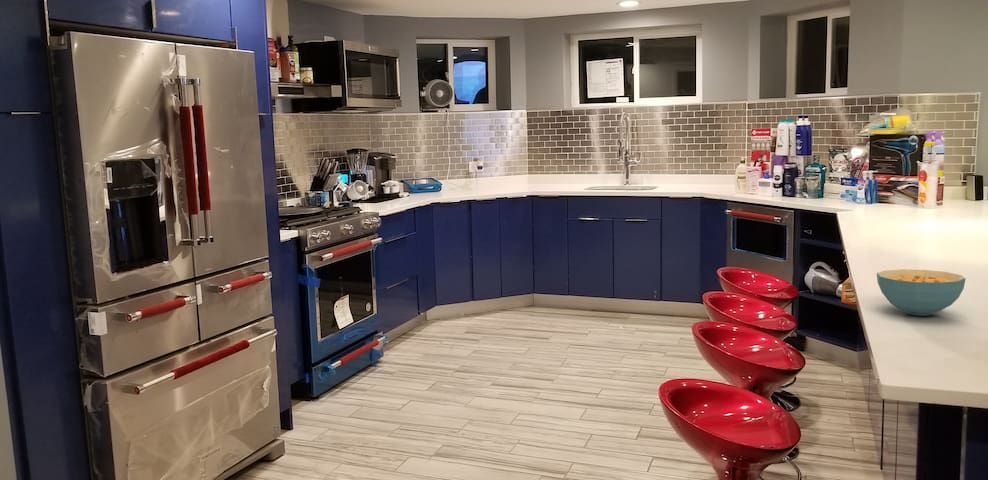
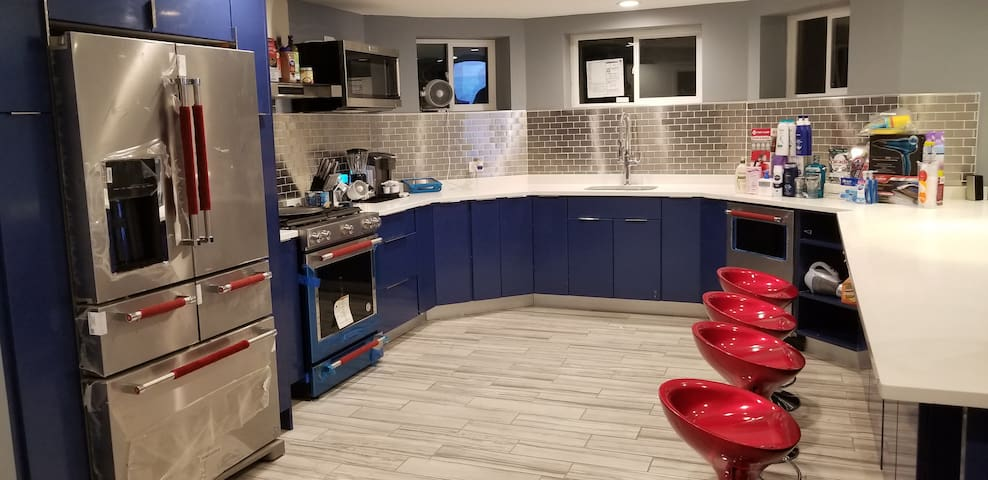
- cereal bowl [876,268,966,317]
